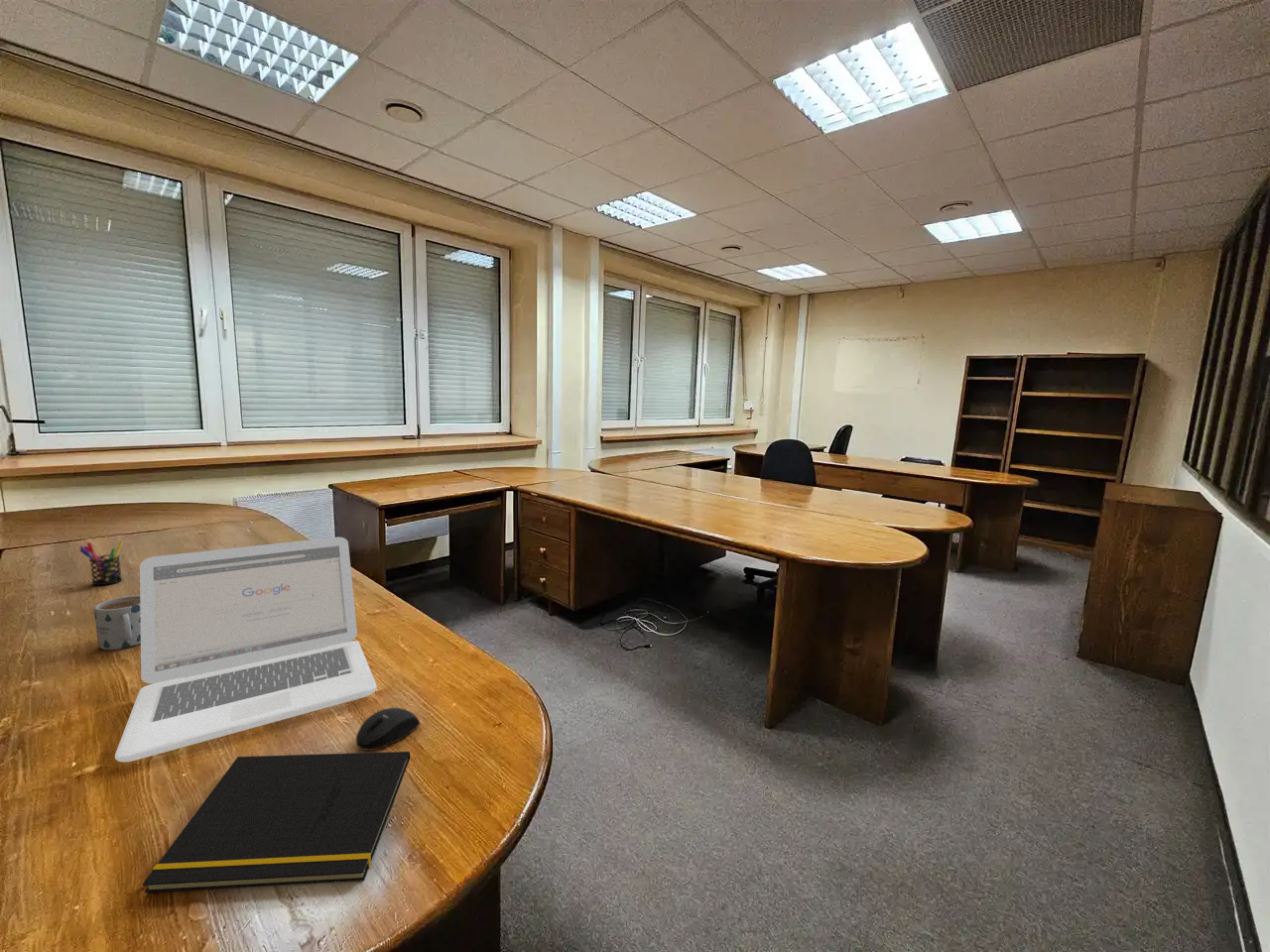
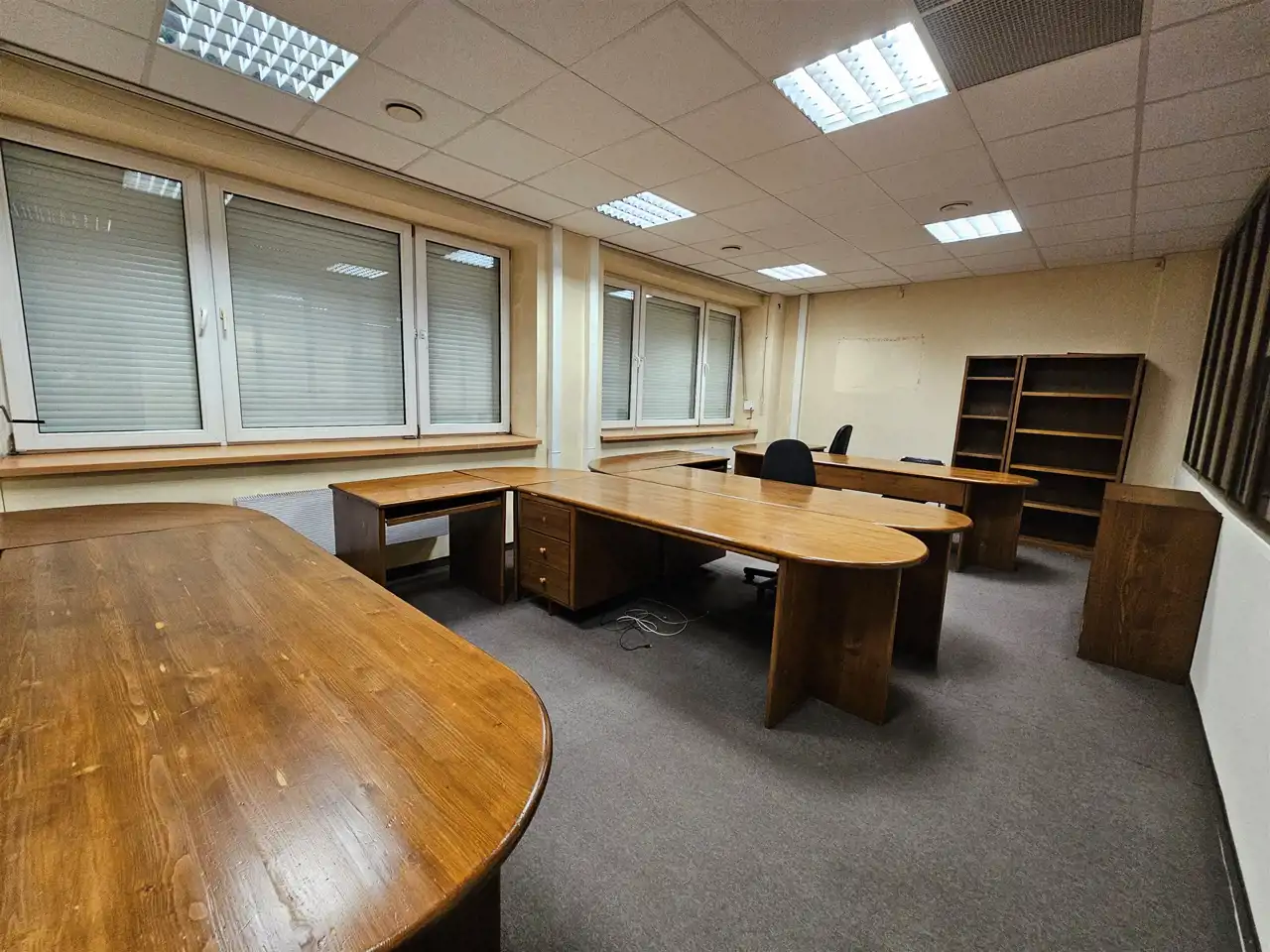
- pen holder [78,540,124,586]
- notepad [141,751,411,893]
- mug [93,594,141,651]
- mouse [355,707,421,752]
- laptop [114,536,377,763]
